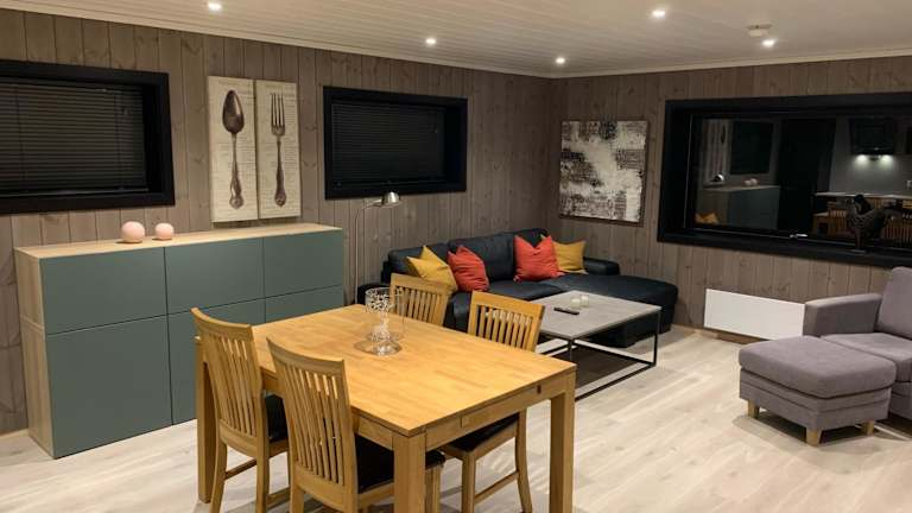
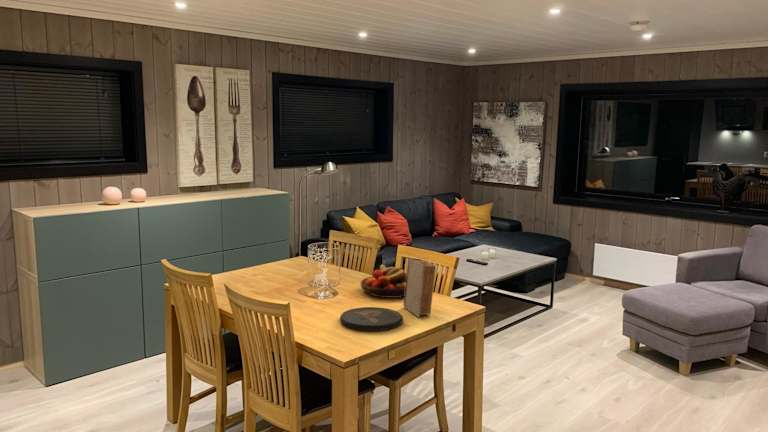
+ book [403,258,437,318]
+ fruit bowl [359,263,407,299]
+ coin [339,306,404,332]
